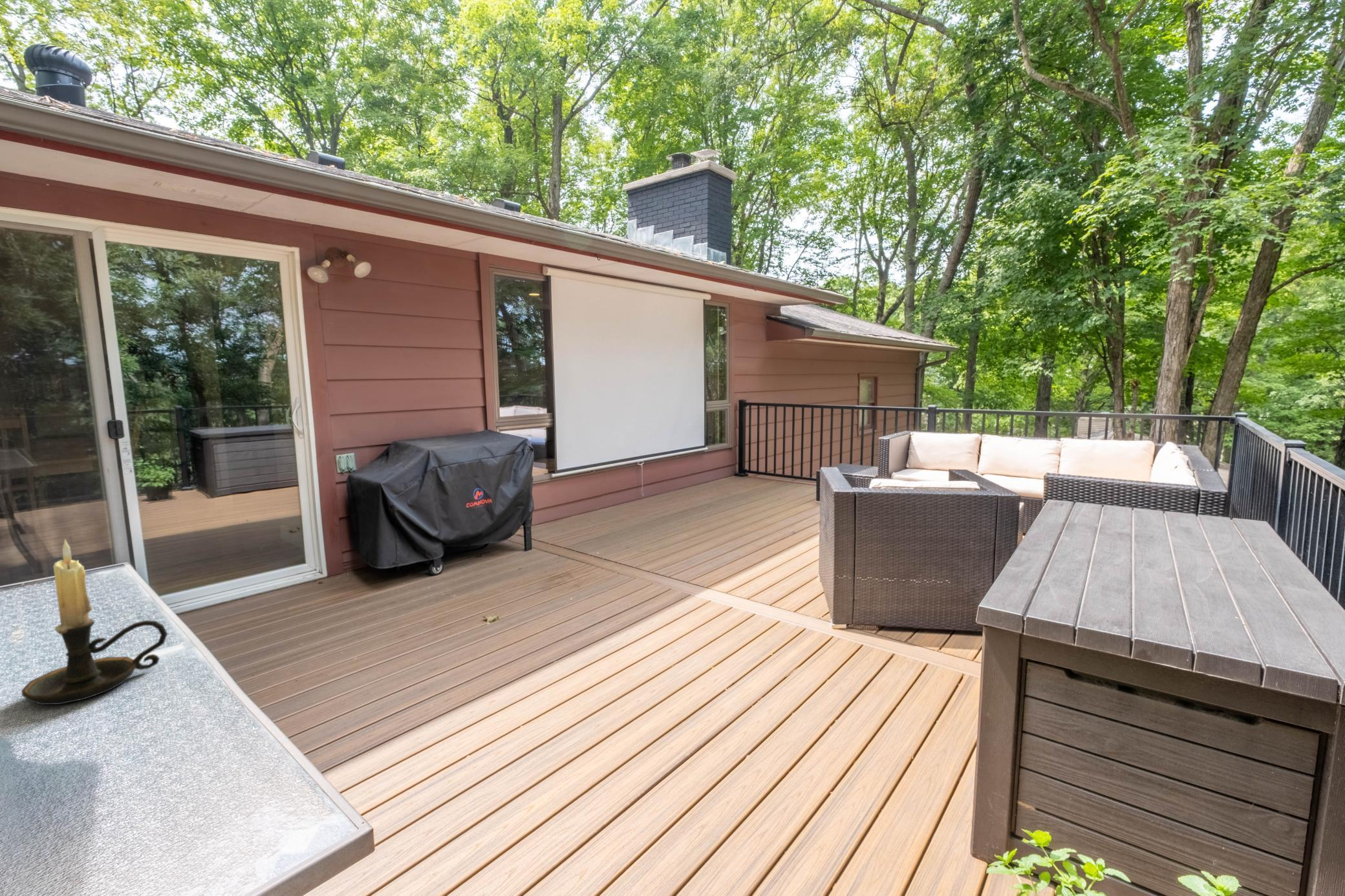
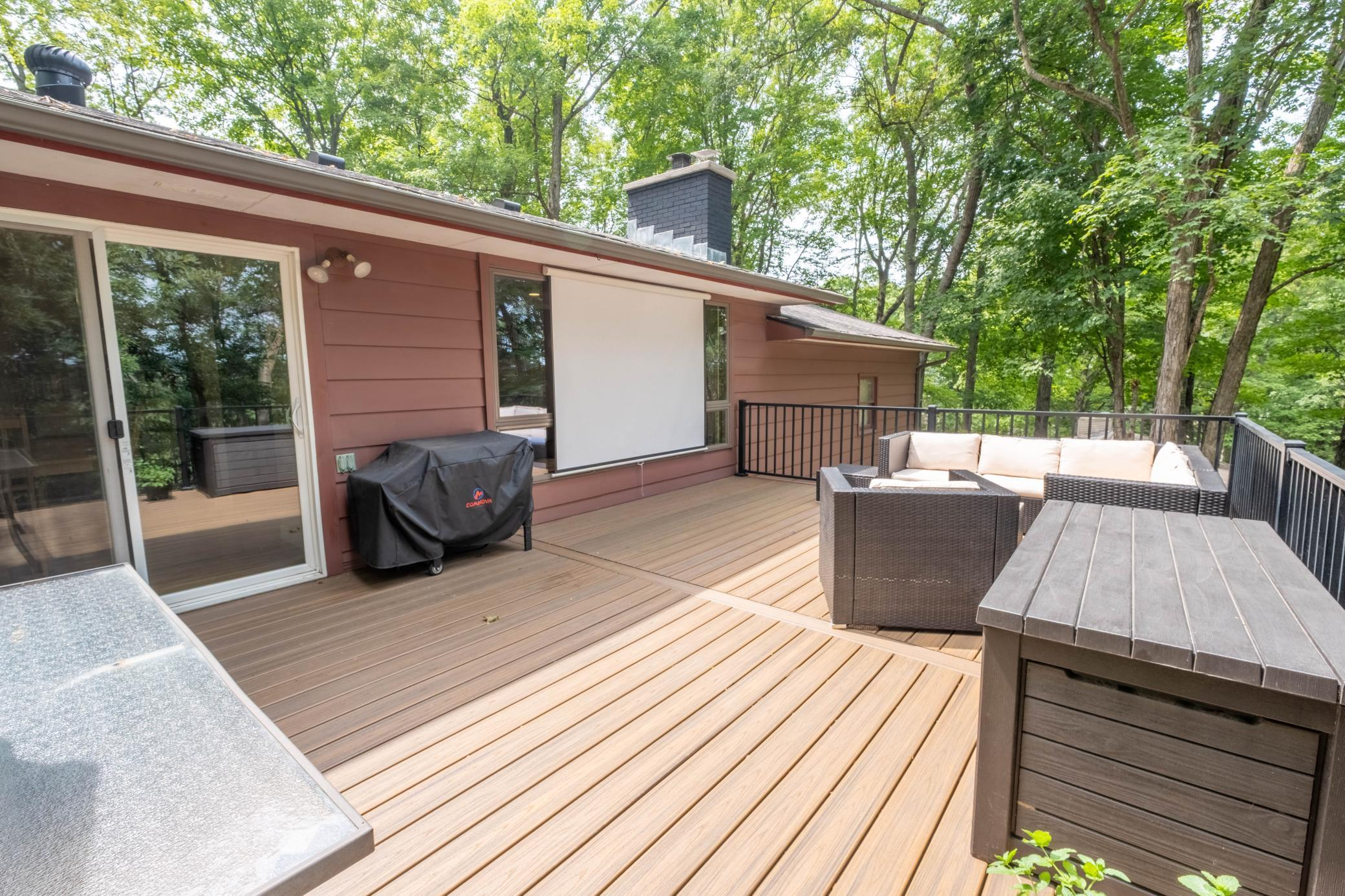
- candle holder [21,538,168,705]
